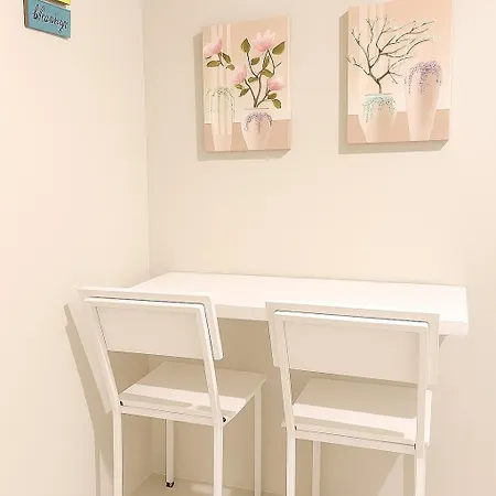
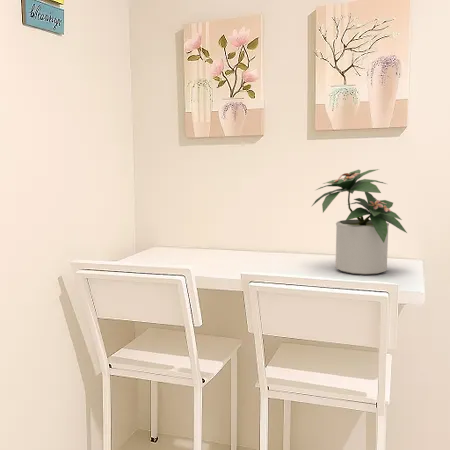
+ potted plant [310,168,408,276]
